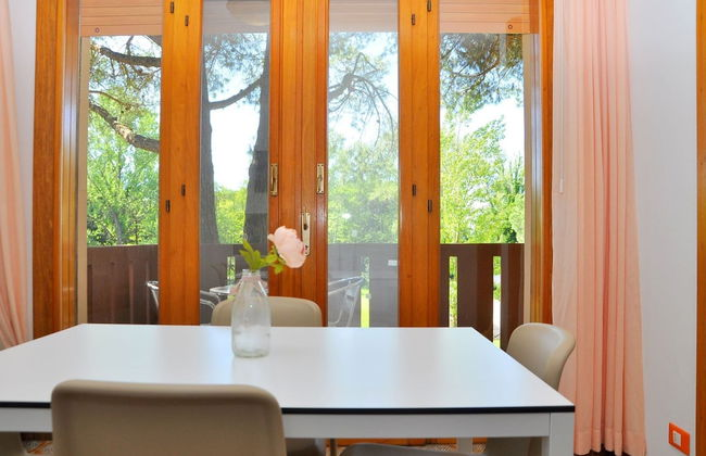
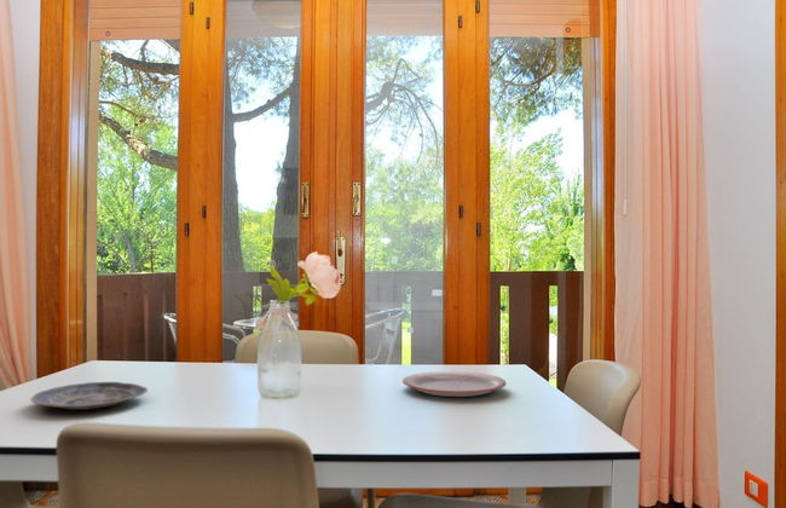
+ plate [401,370,508,398]
+ plate [29,381,149,411]
